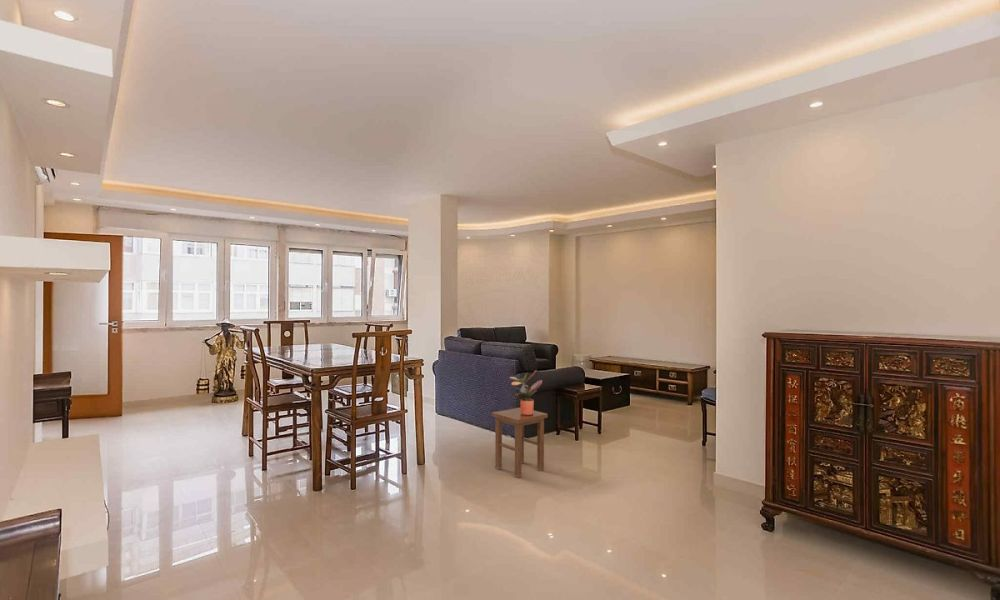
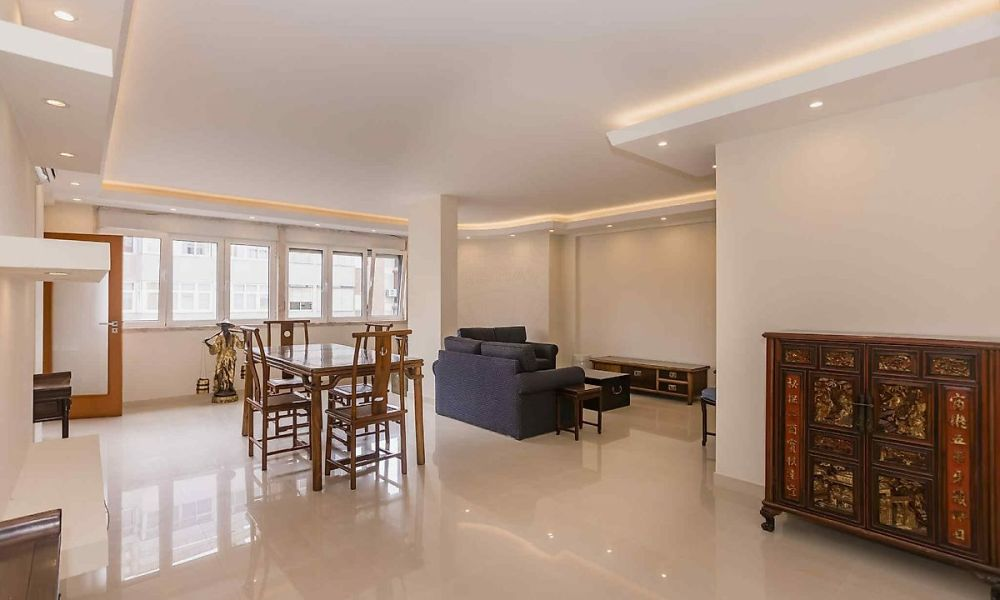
- stool [491,407,549,479]
- potted plant [509,370,543,415]
